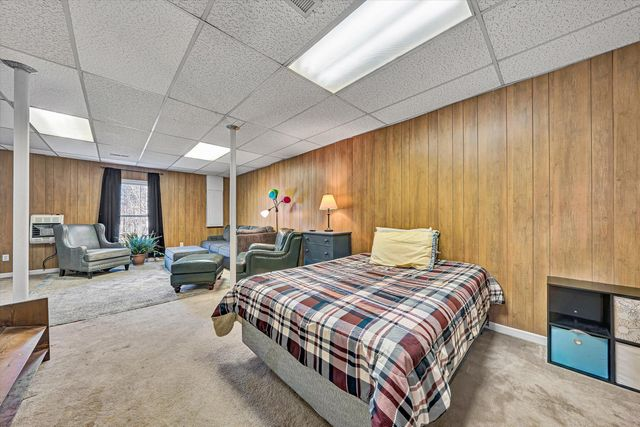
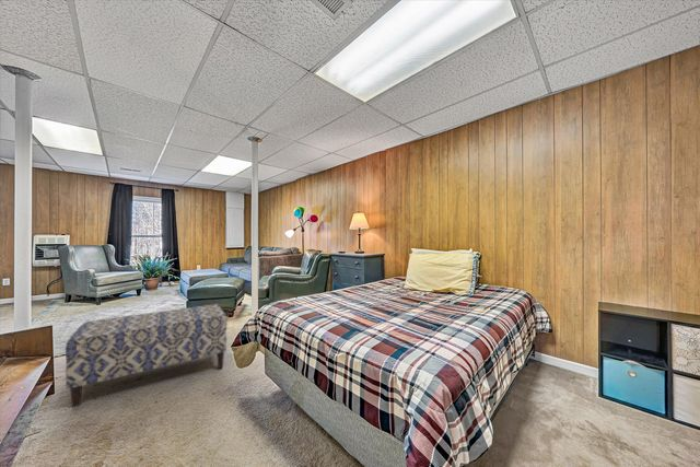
+ bench [65,303,228,408]
